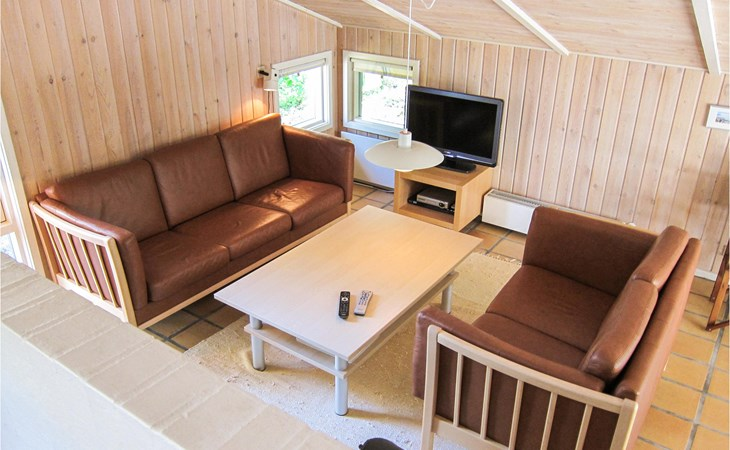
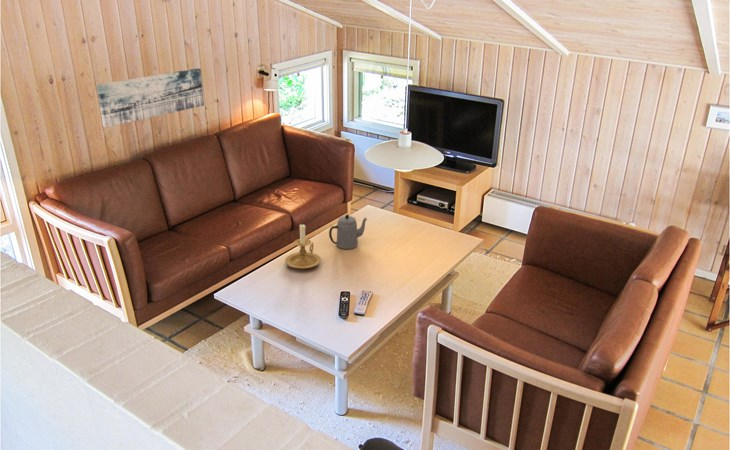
+ wall art [95,67,205,128]
+ candle holder [284,223,322,269]
+ teapot [328,214,368,250]
